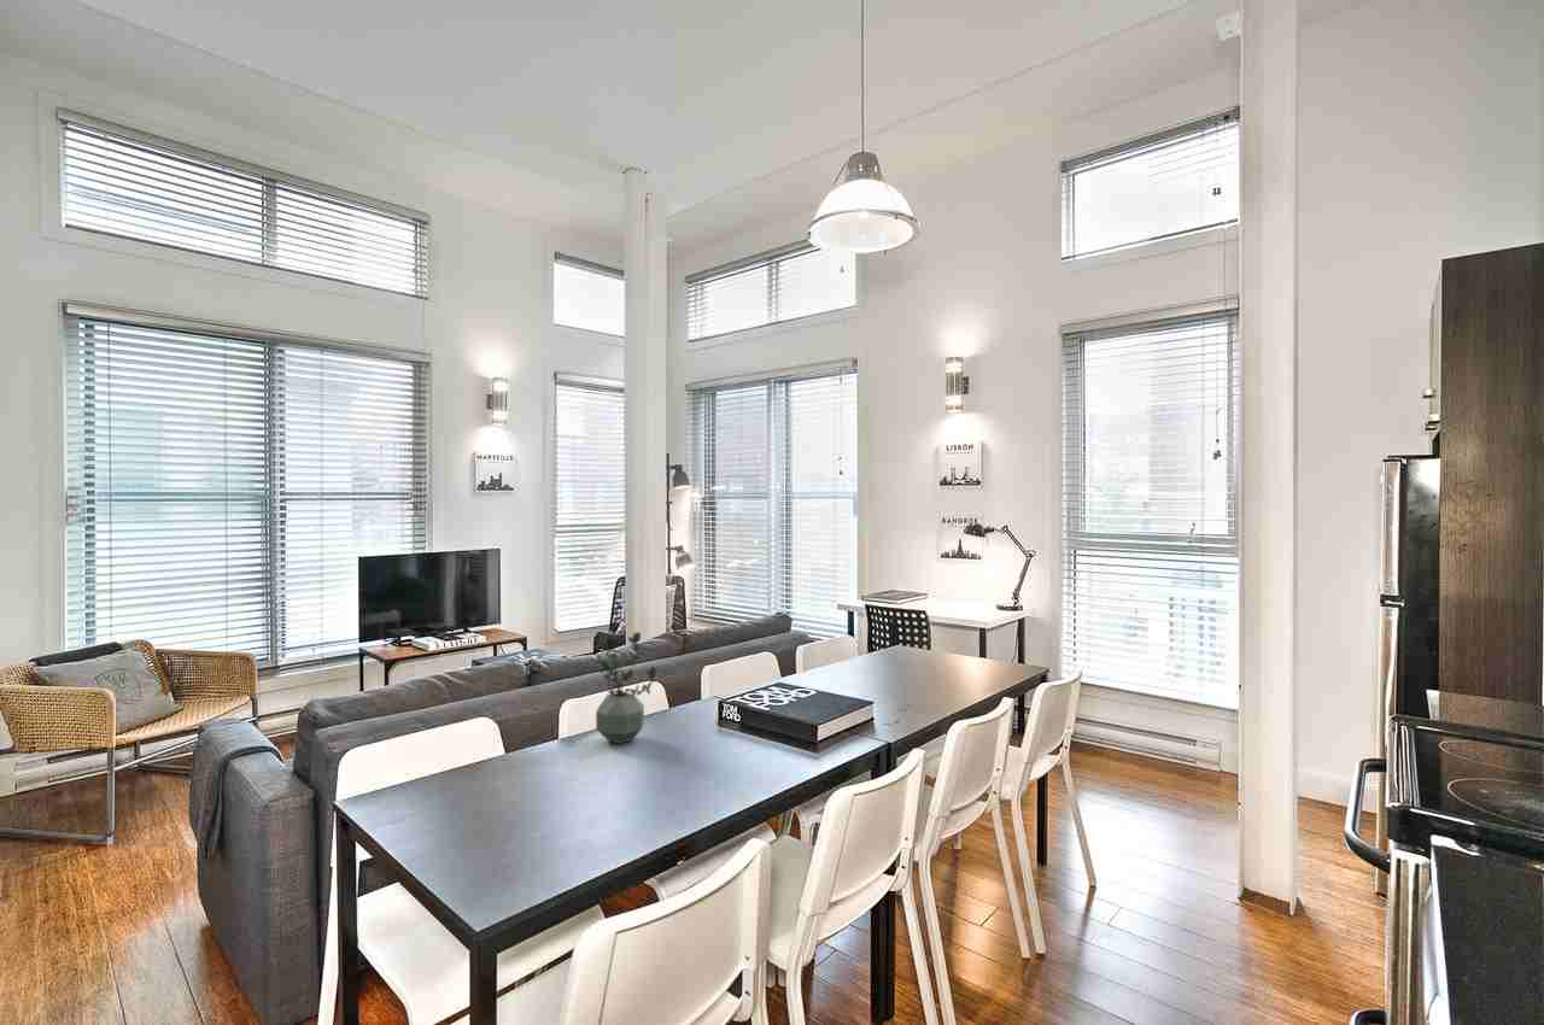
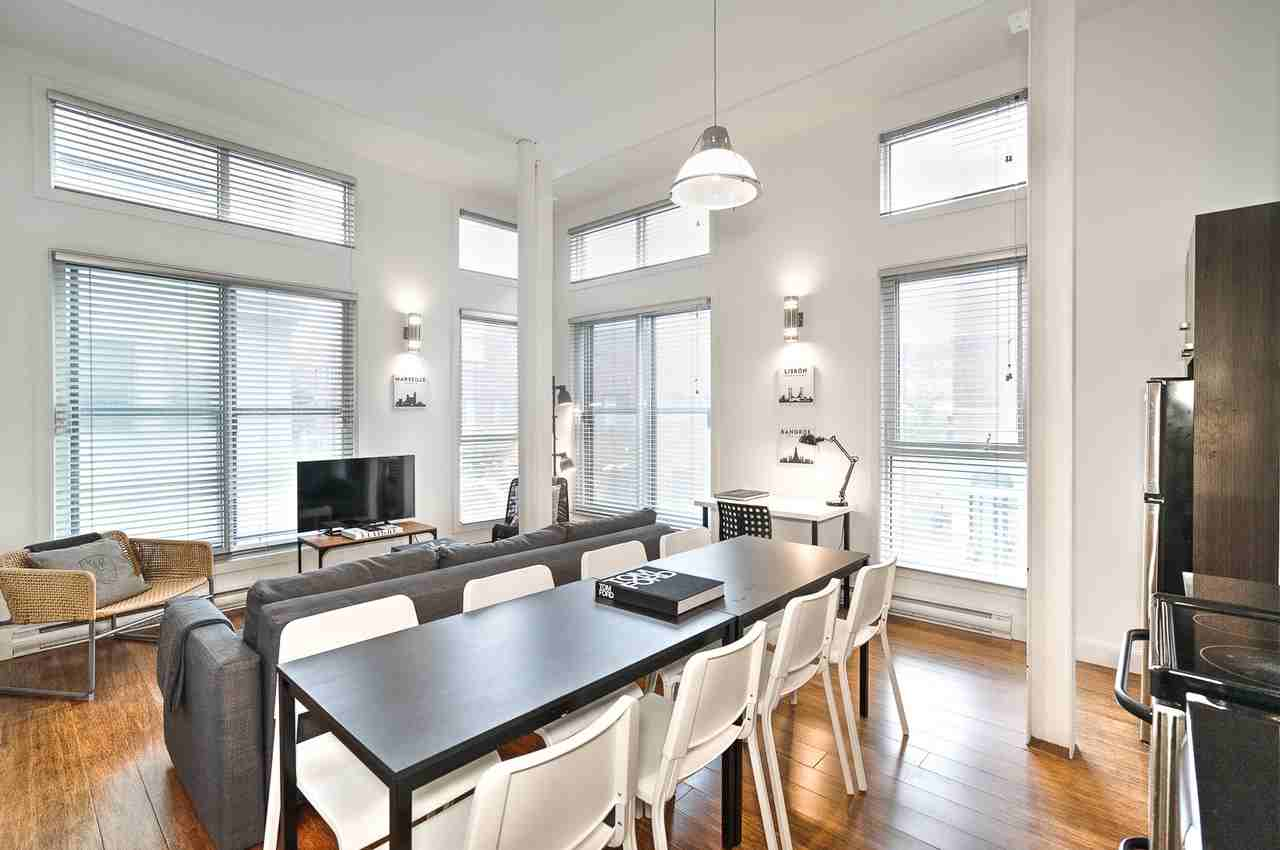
- potted plant [592,631,660,745]
